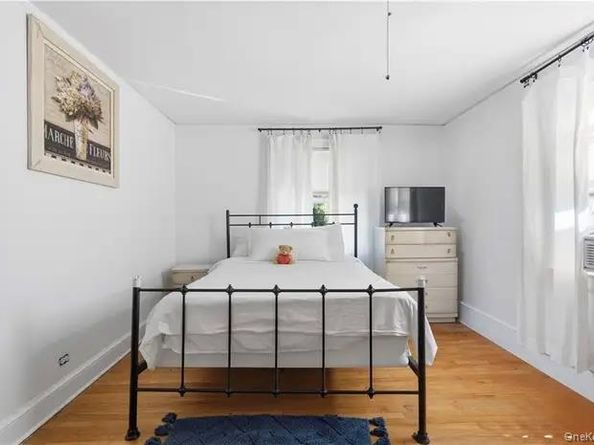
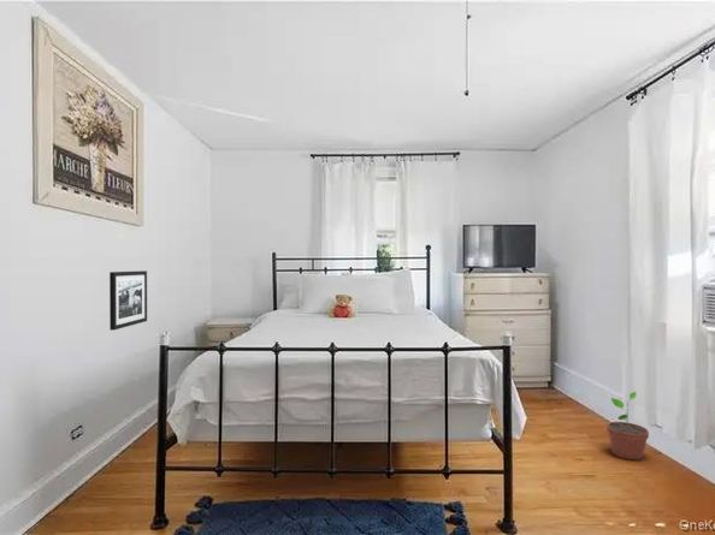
+ picture frame [108,269,148,332]
+ potted plant [605,391,650,460]
